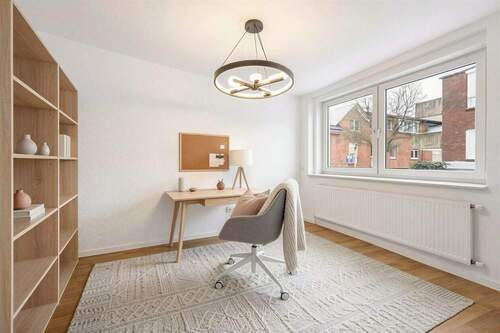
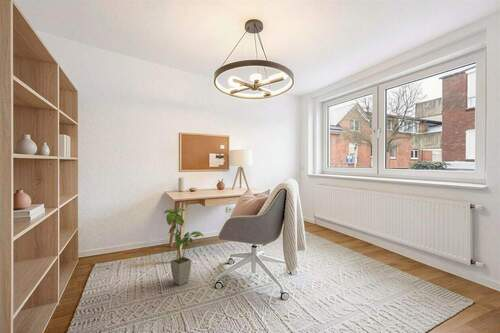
+ house plant [163,207,204,286]
